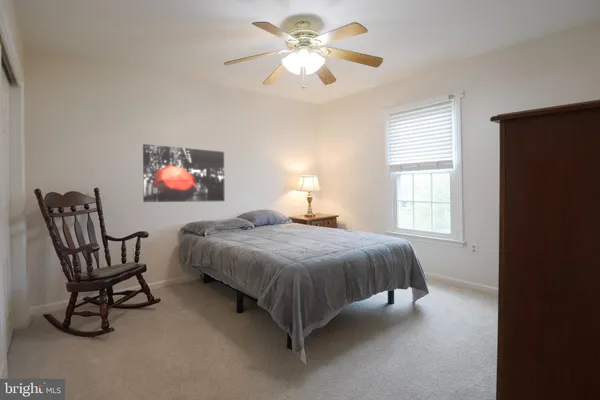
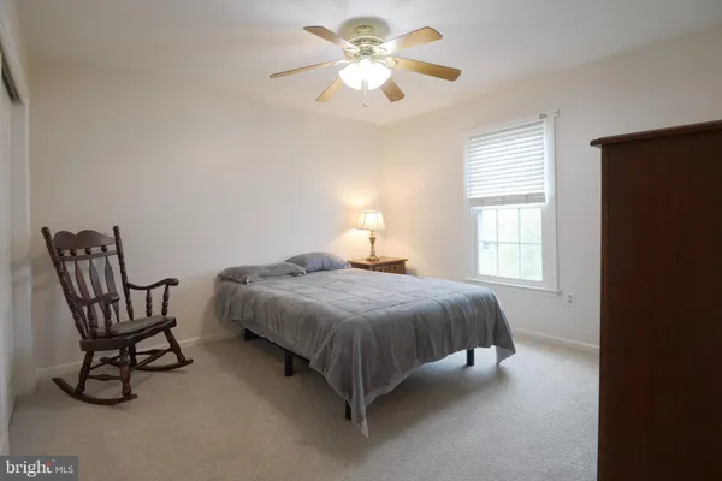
- wall art [142,143,226,203]
